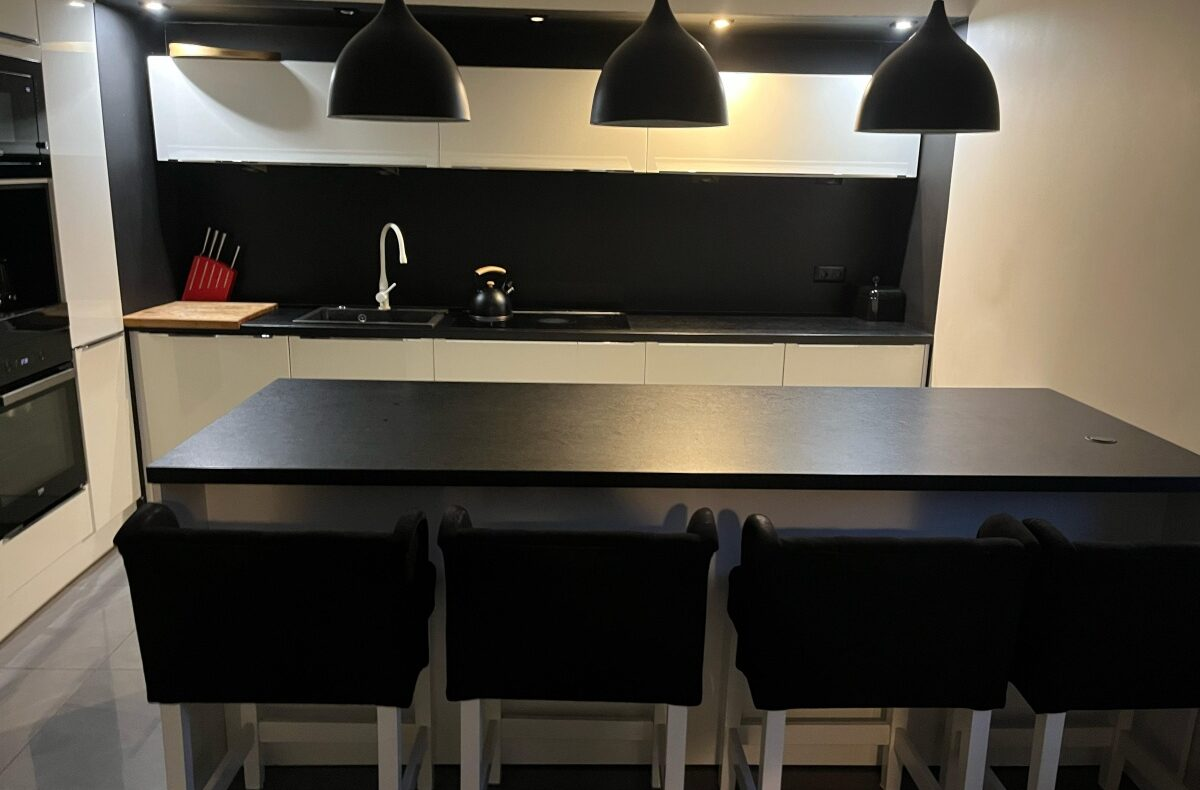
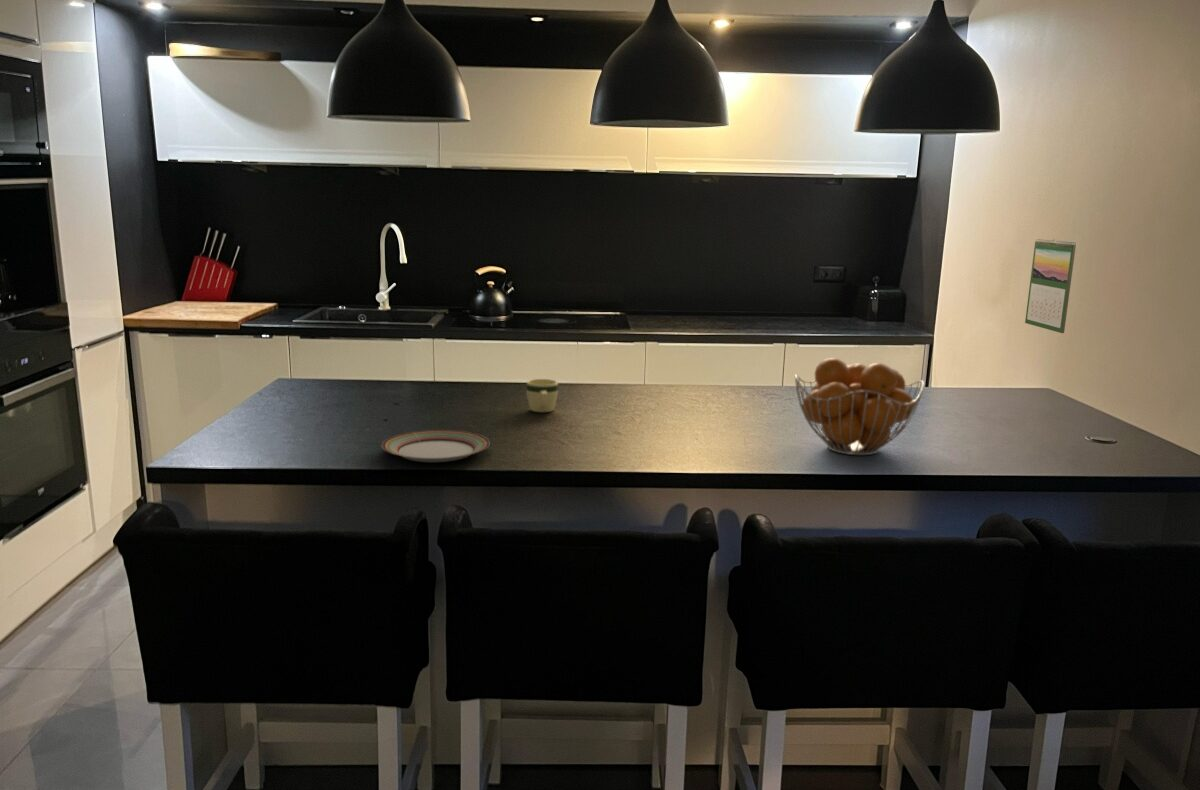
+ fruit basket [794,357,925,456]
+ plate [381,429,491,463]
+ calendar [1024,238,1077,334]
+ mug [525,378,559,413]
